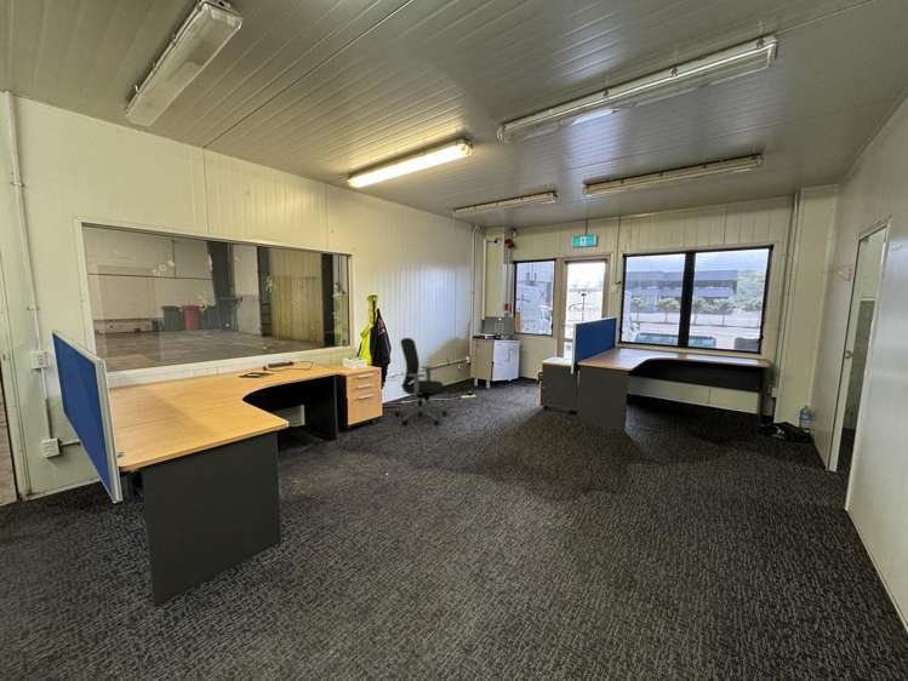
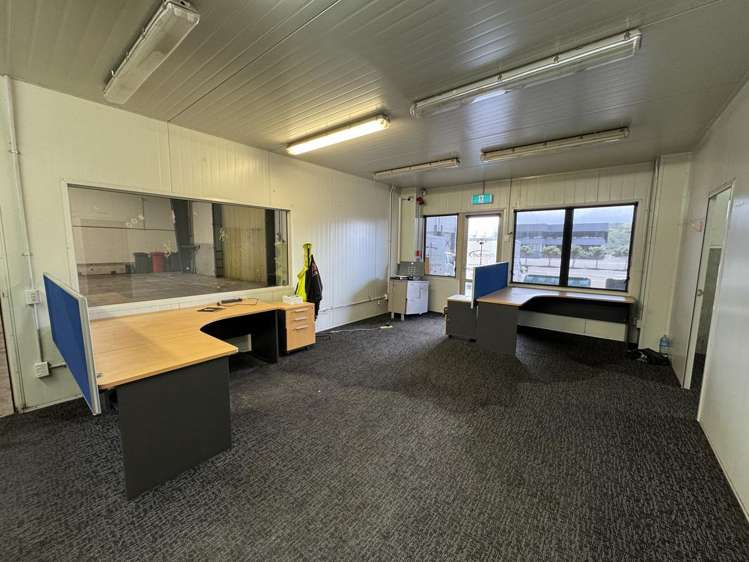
- office chair [394,337,447,427]
